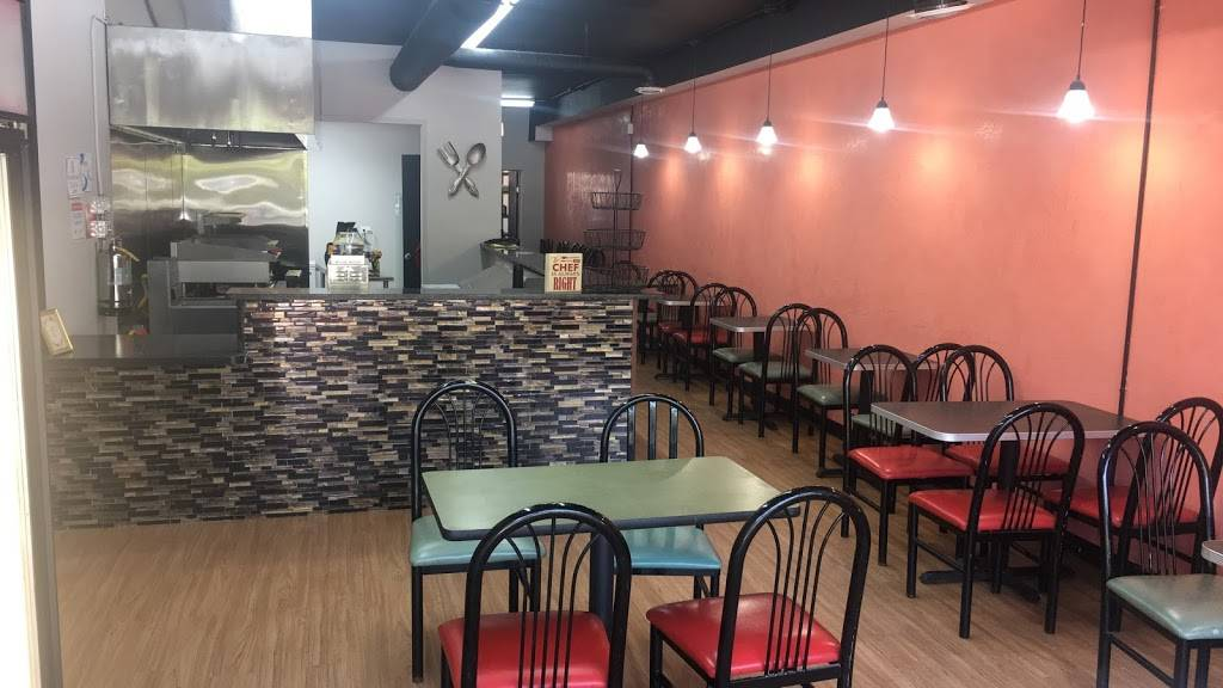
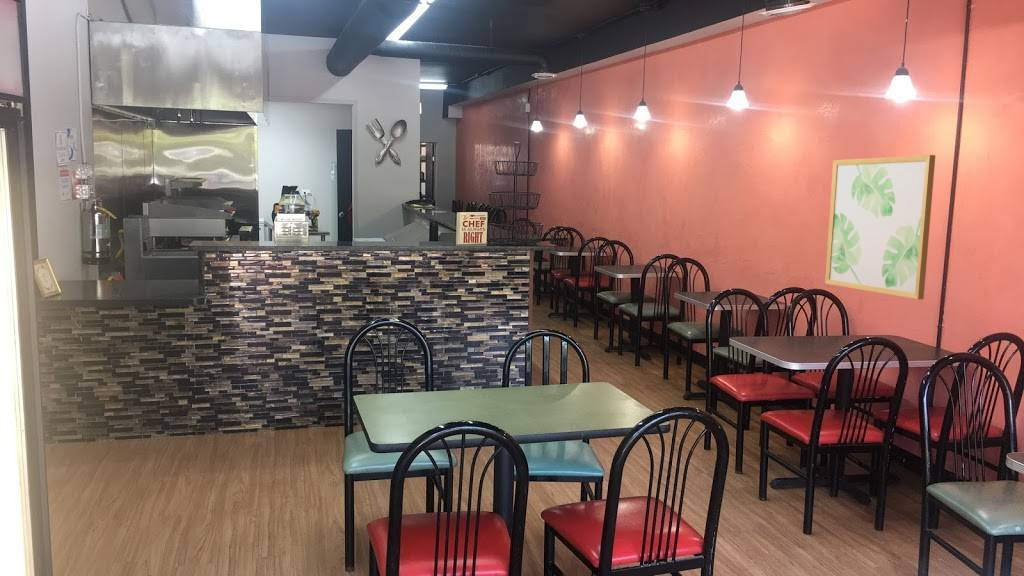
+ wall art [824,154,936,300]
